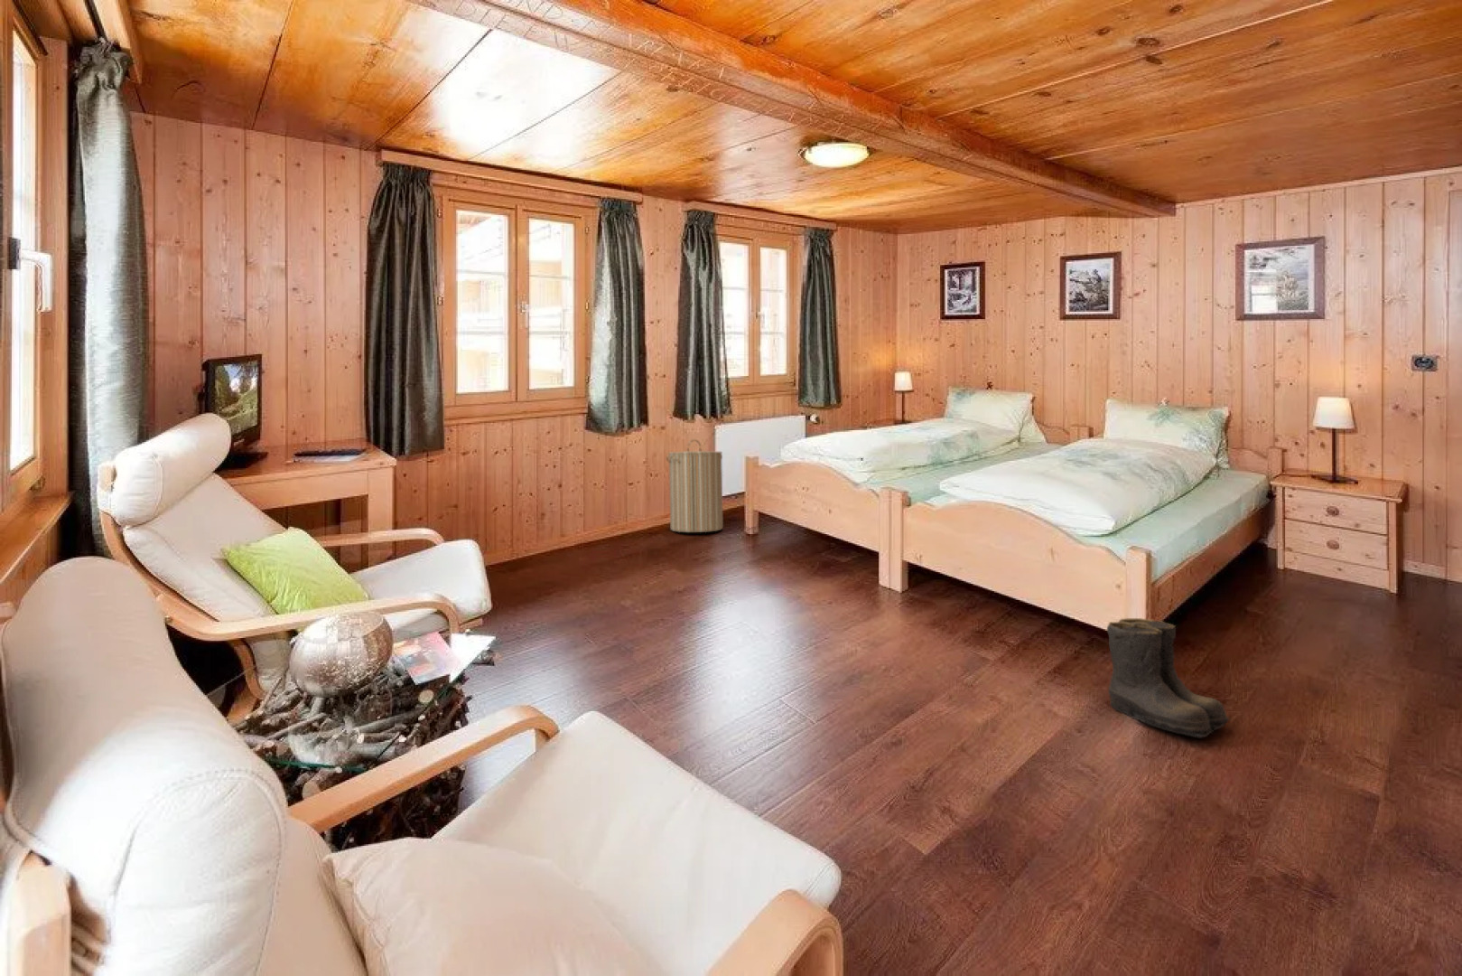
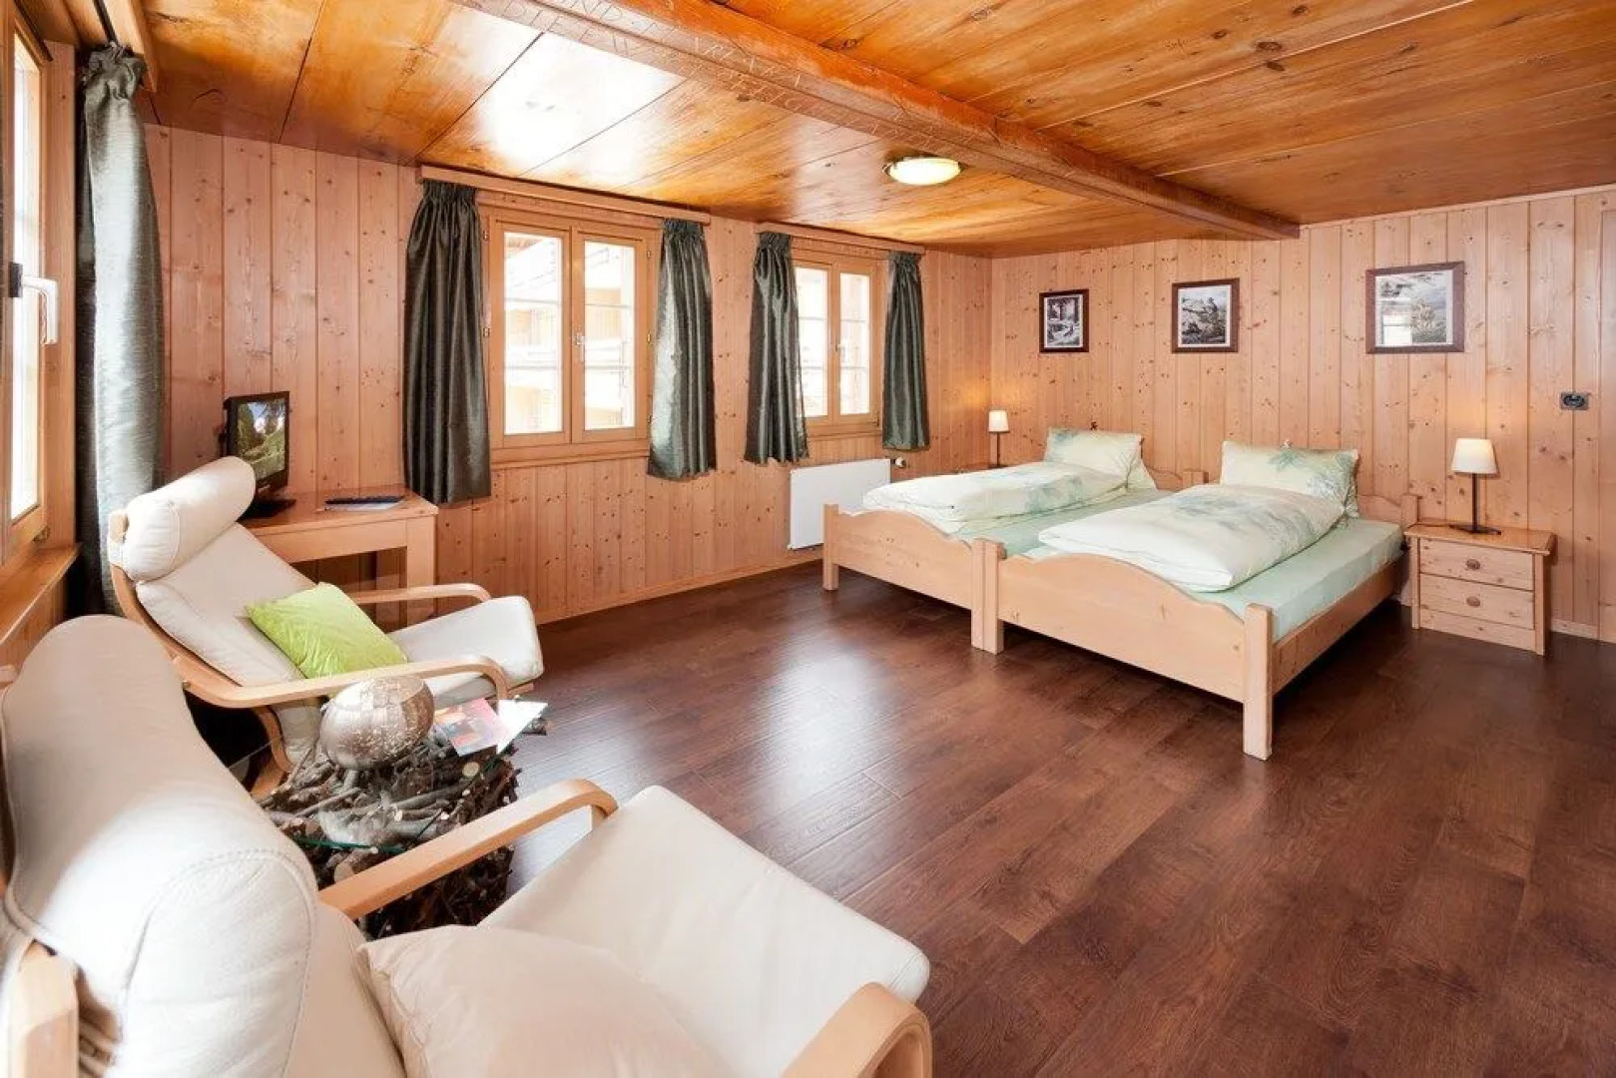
- boots [1106,618,1231,740]
- laundry hamper [665,438,723,533]
